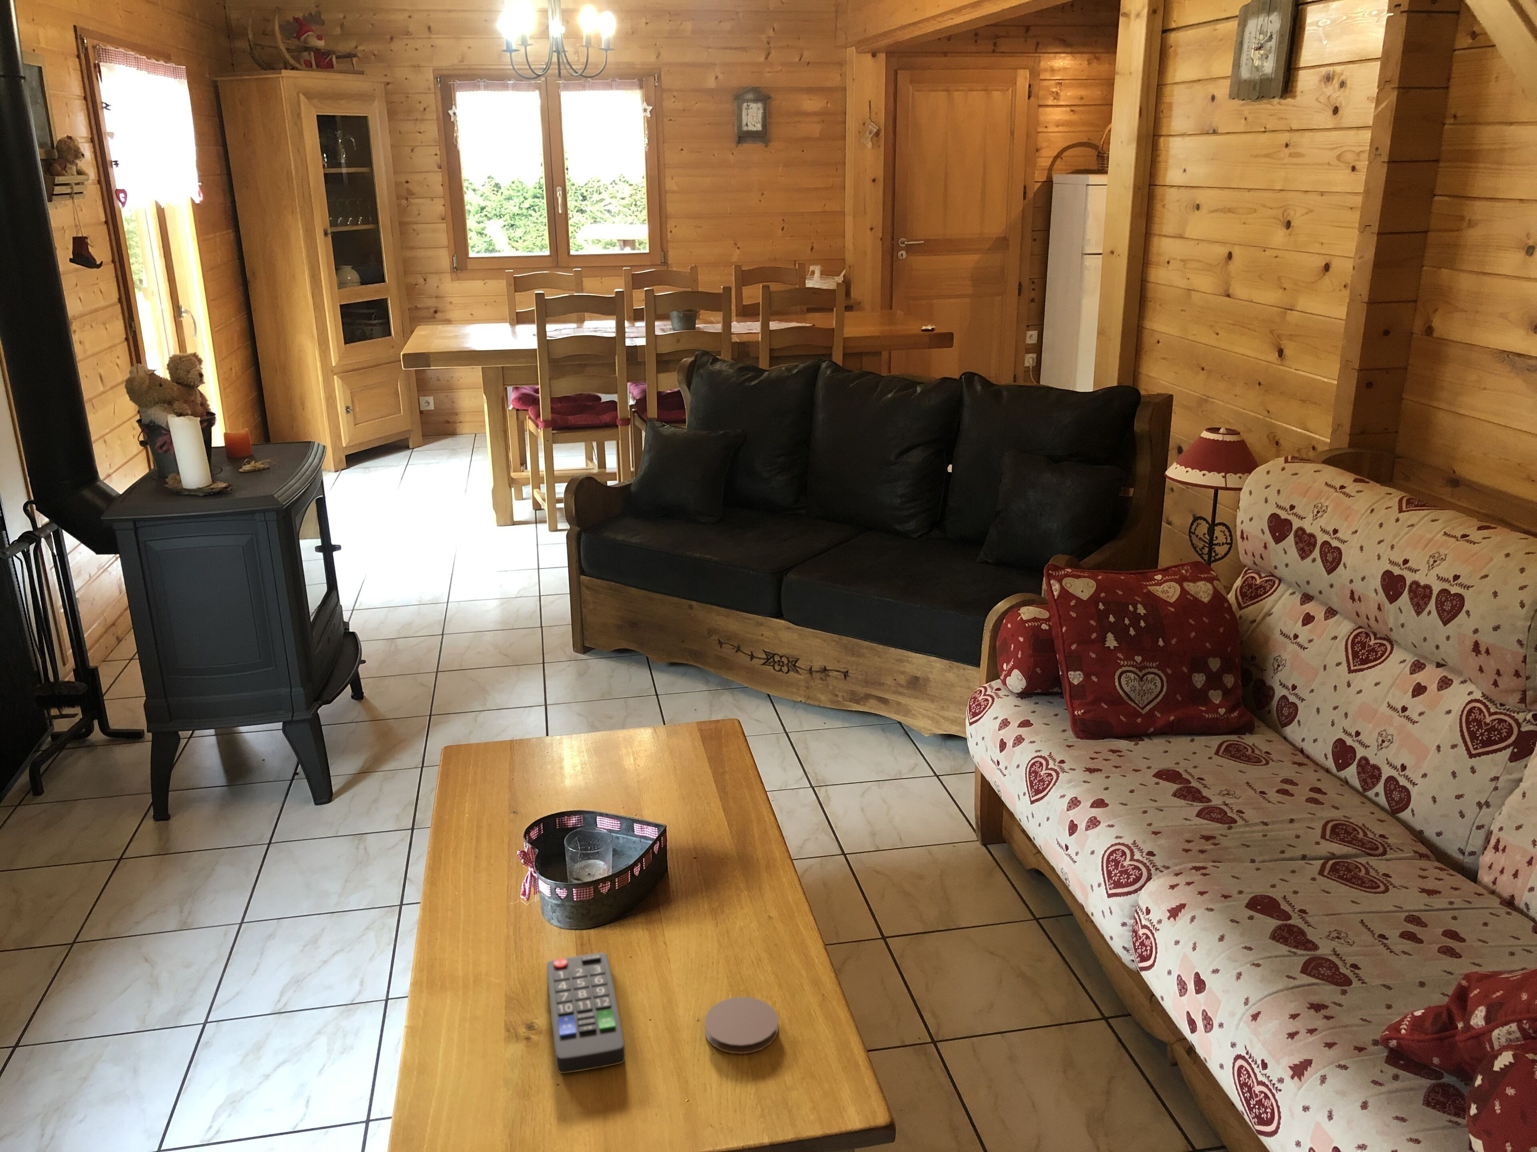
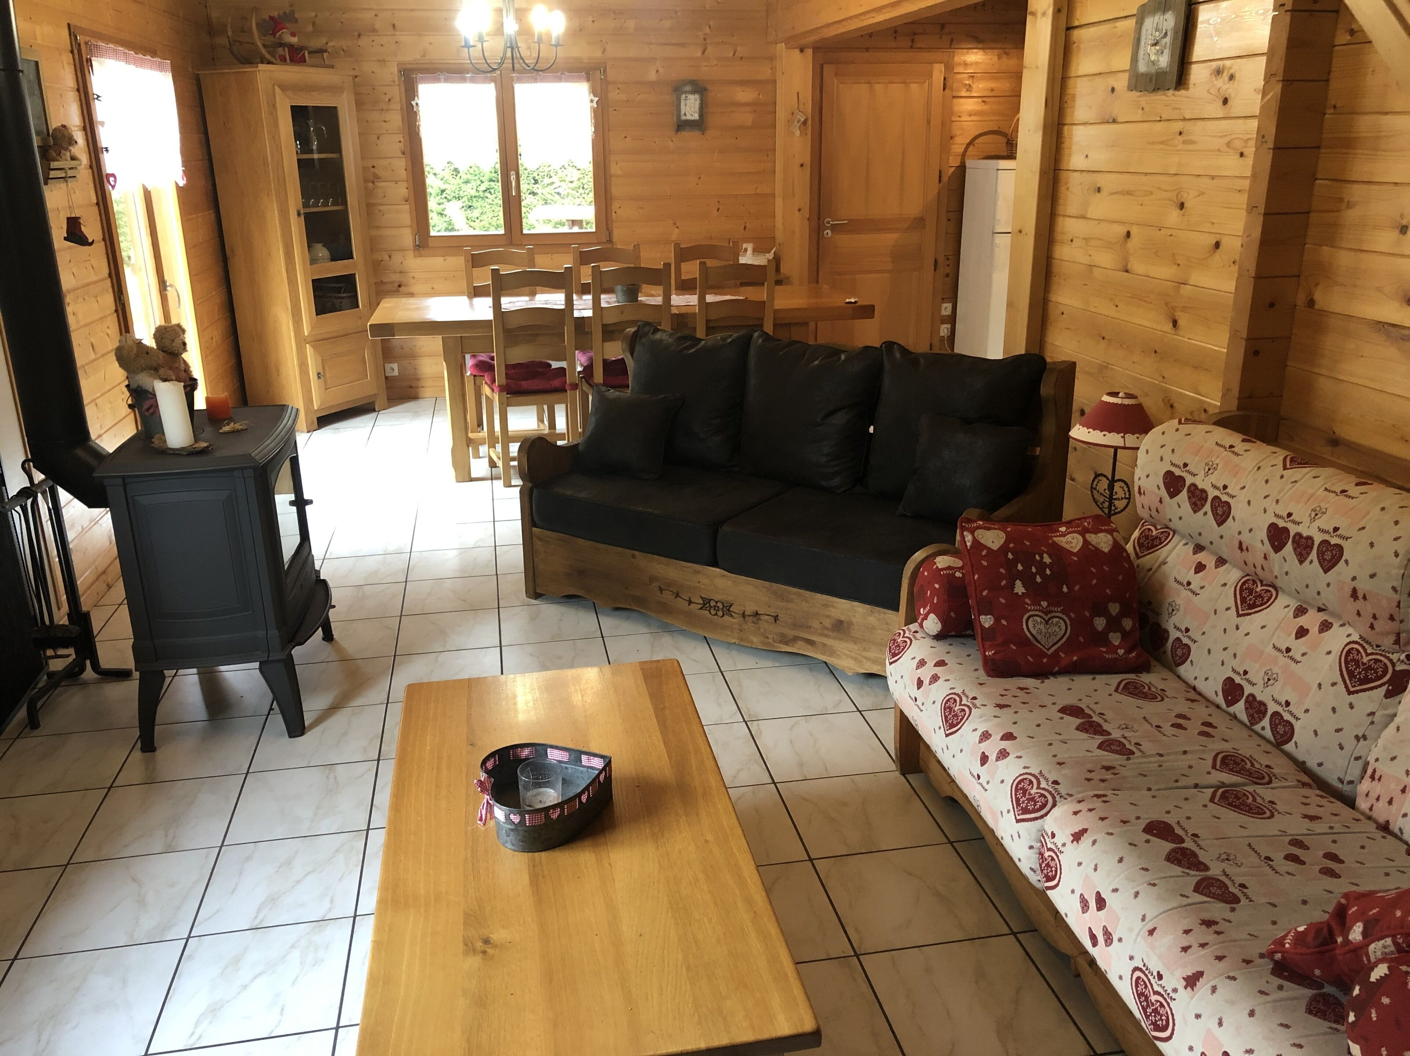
- remote control [546,952,626,1073]
- coaster [704,996,778,1054]
